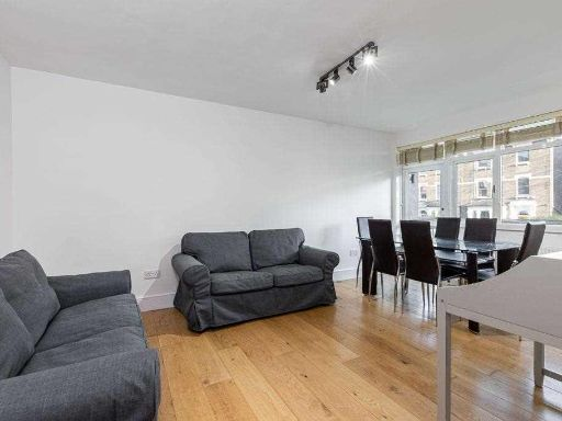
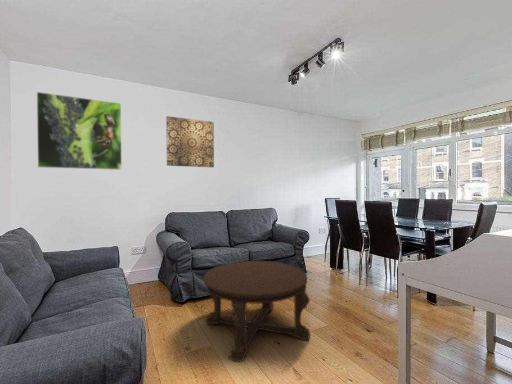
+ wall art [165,115,215,168]
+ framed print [36,91,123,171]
+ coffee table [202,260,311,363]
